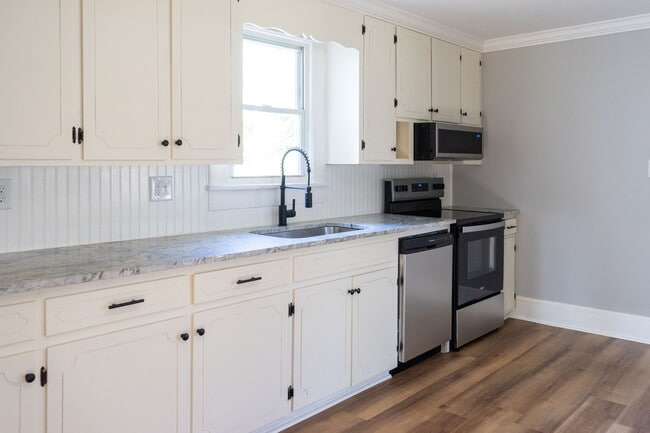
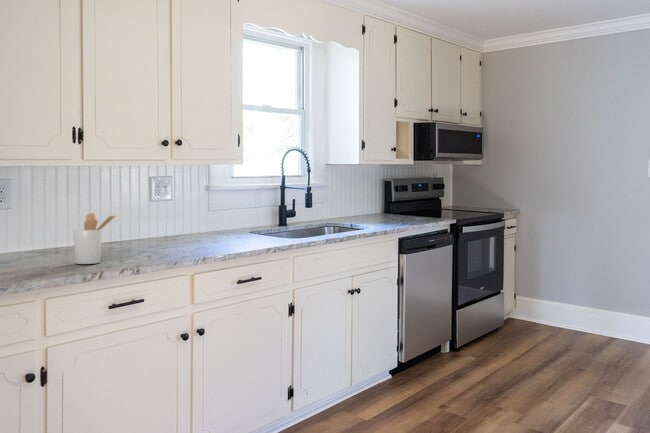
+ utensil holder [72,212,117,265]
